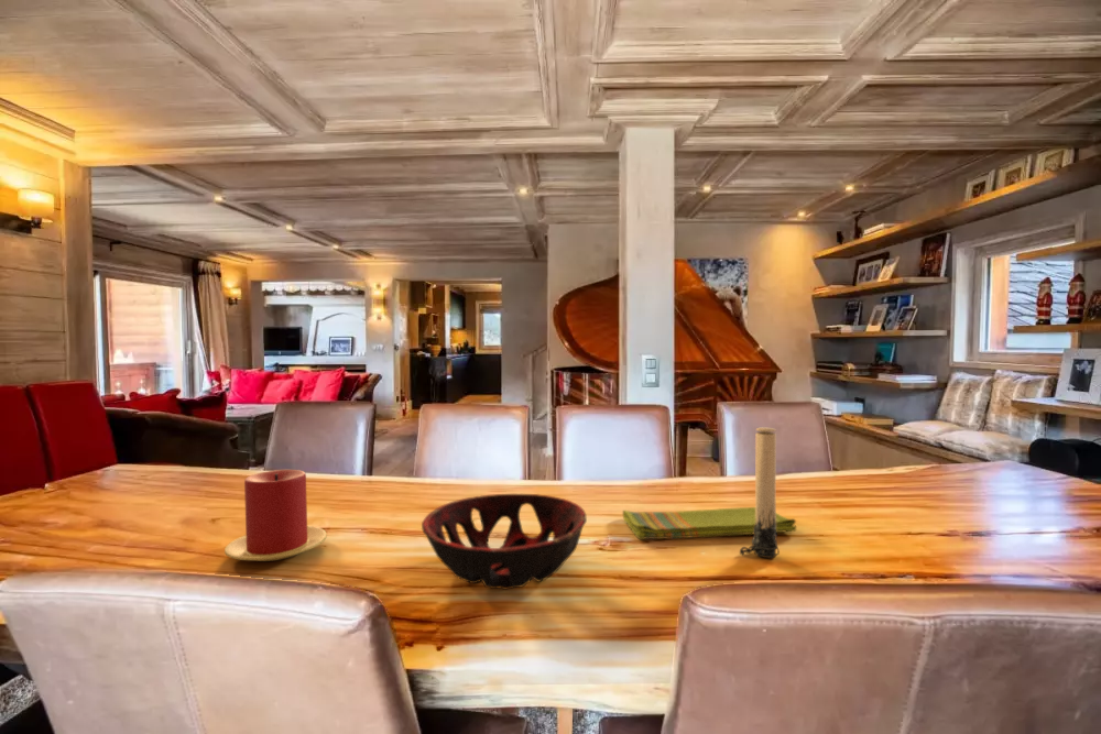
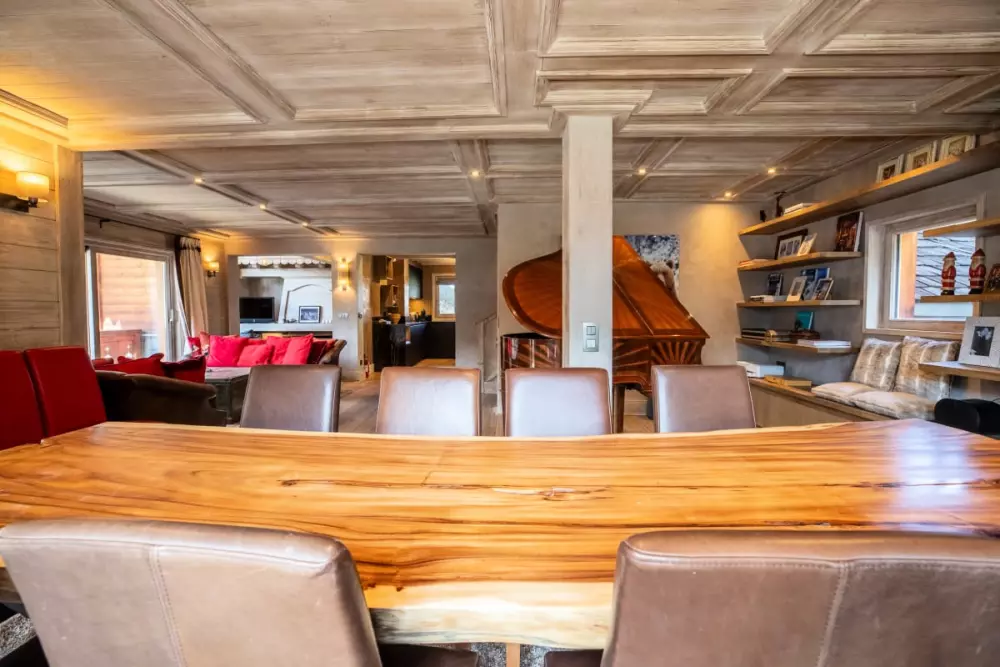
- candle [224,469,328,562]
- candle [739,427,781,559]
- decorative bowl [421,493,588,591]
- dish towel [622,506,797,540]
